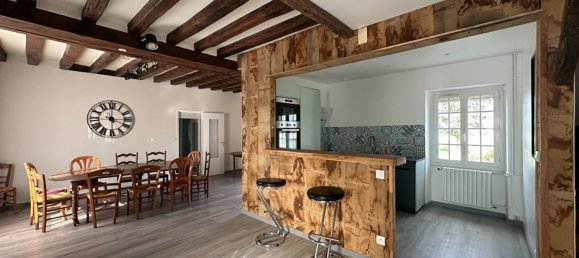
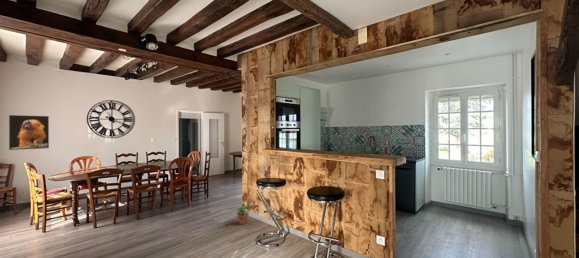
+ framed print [8,114,50,151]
+ potted plant [234,200,252,225]
